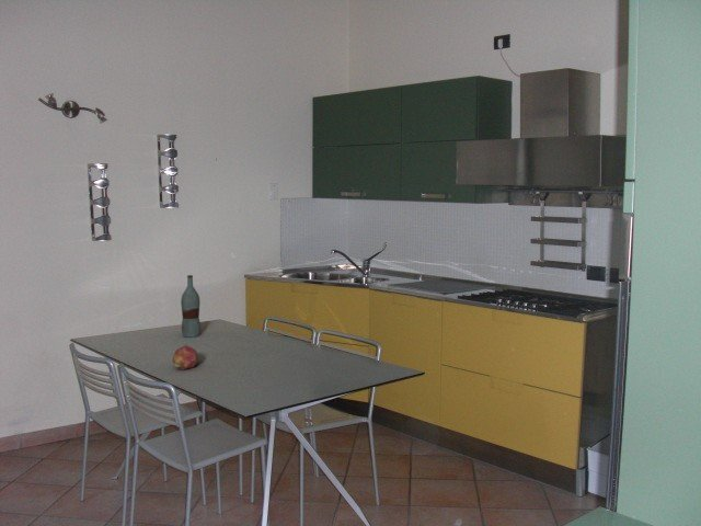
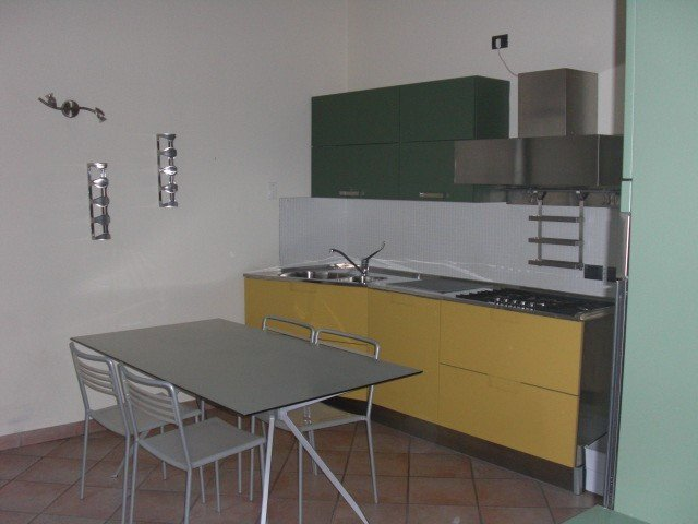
- bottle [180,274,202,338]
- fruit [172,344,199,370]
